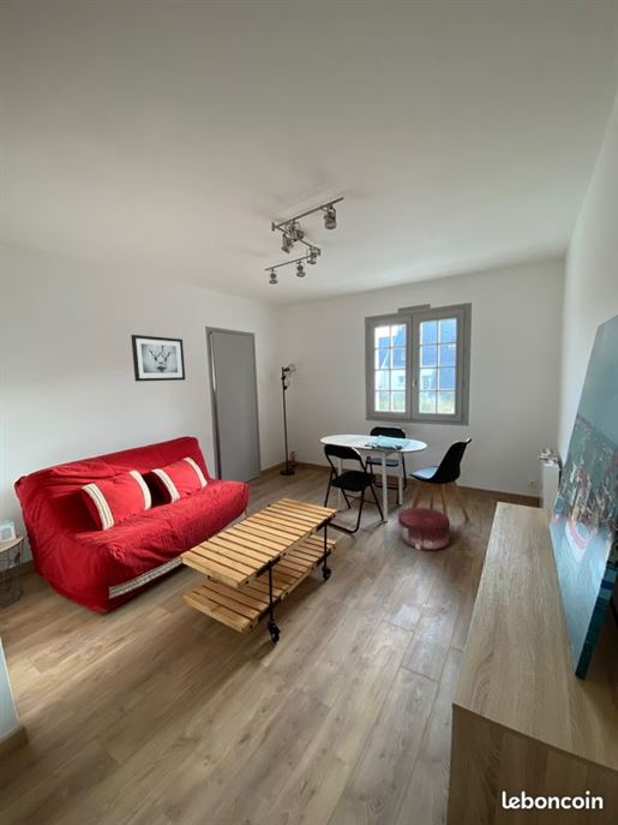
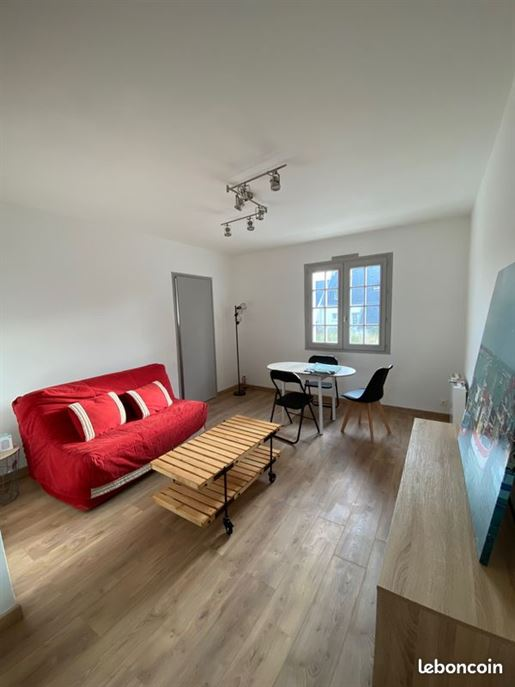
- wall art [130,334,186,383]
- pouf [397,506,451,551]
